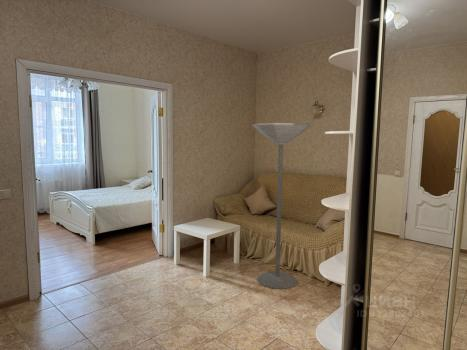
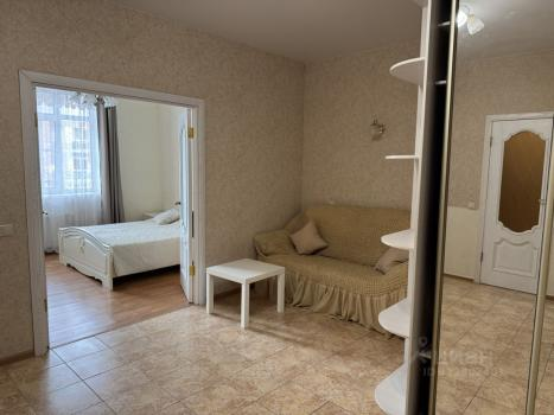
- floor lamp [252,122,312,290]
